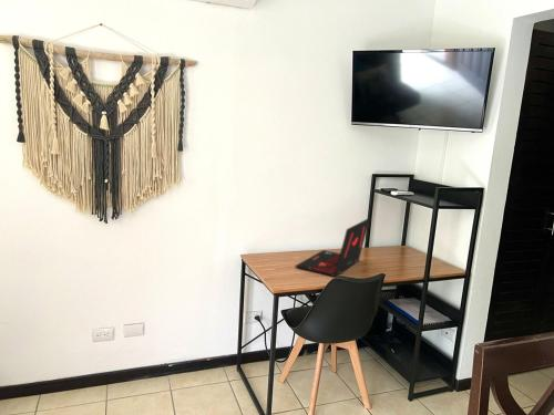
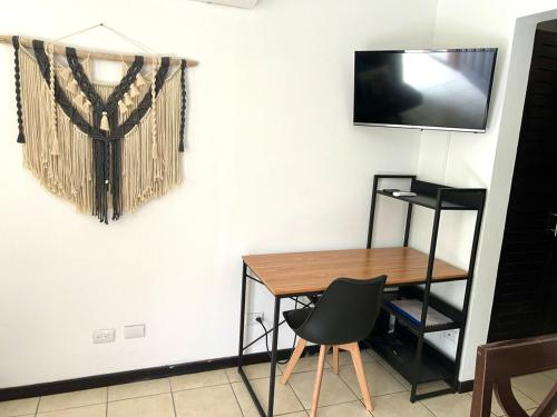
- laptop [294,217,371,278]
